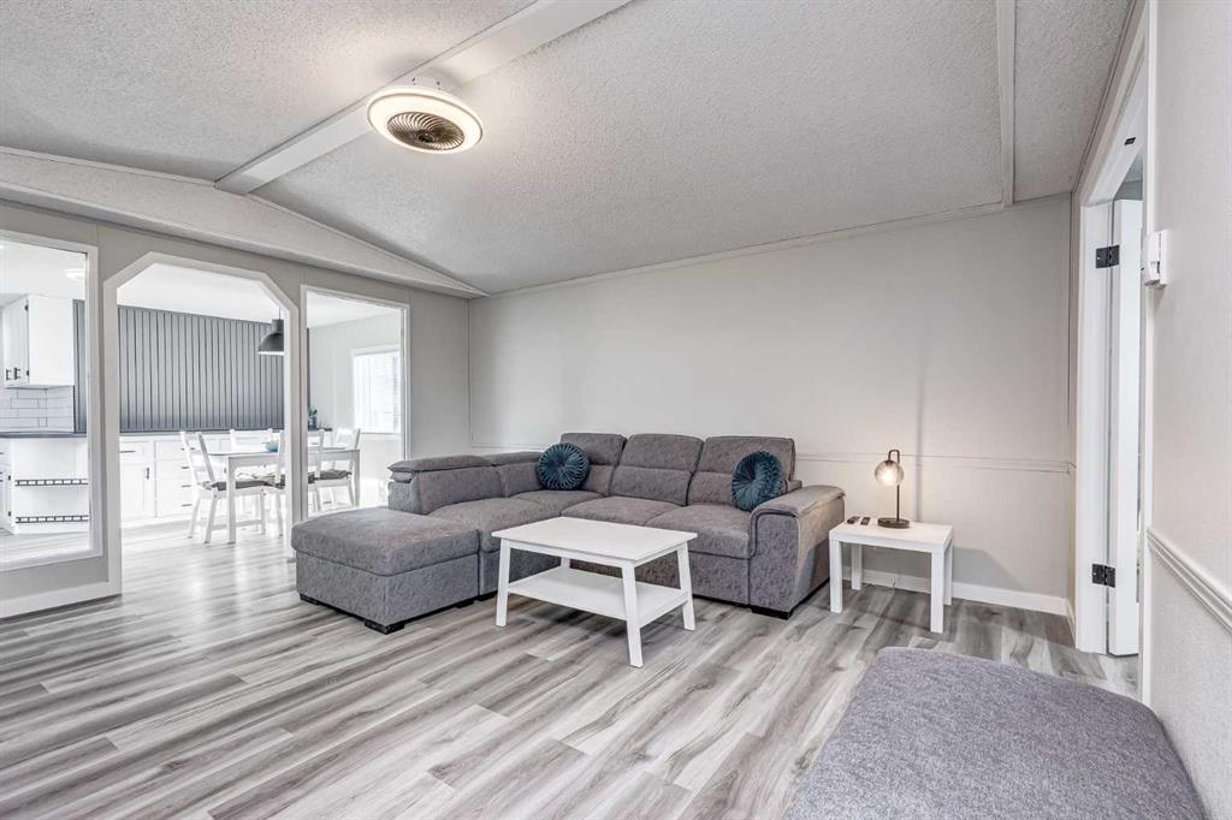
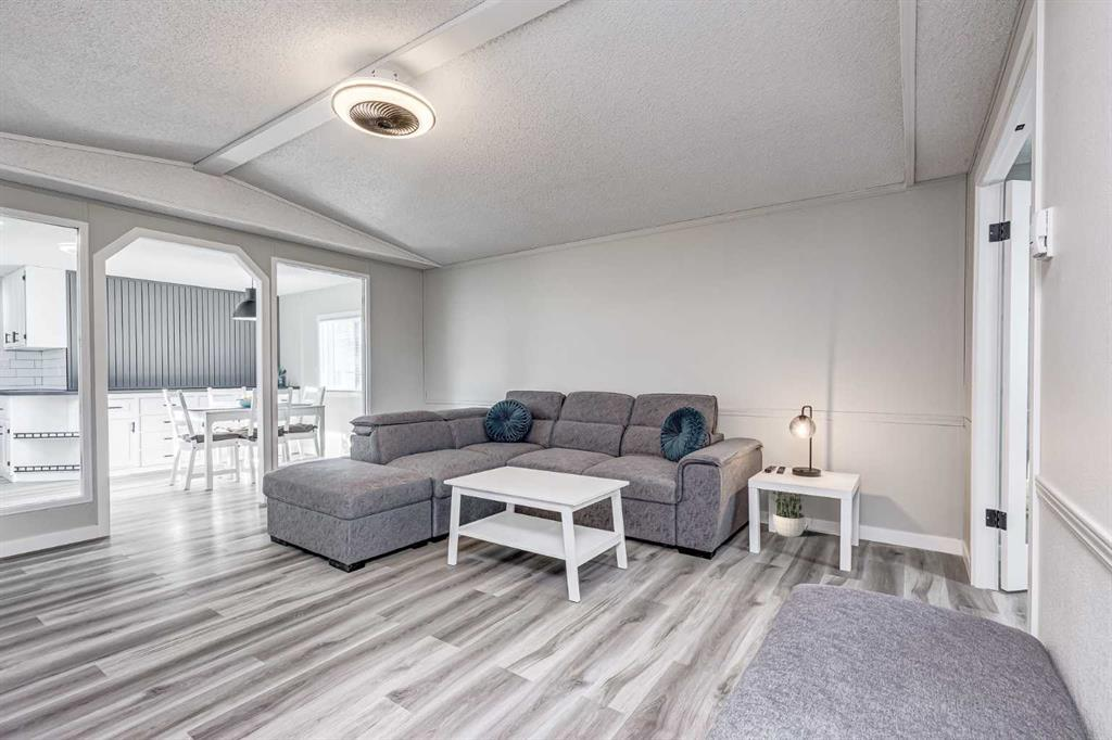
+ potted plant [769,492,807,538]
